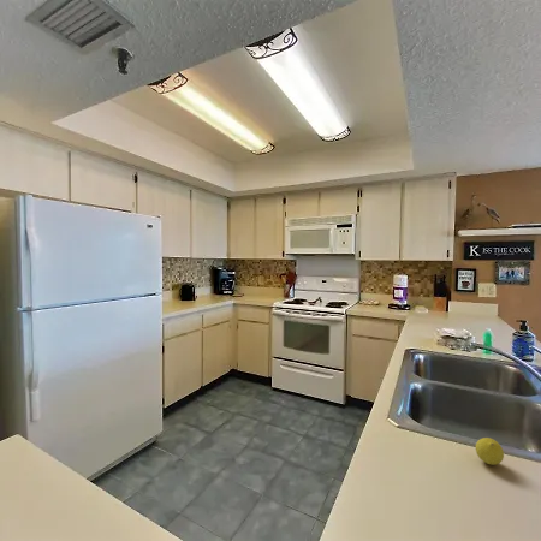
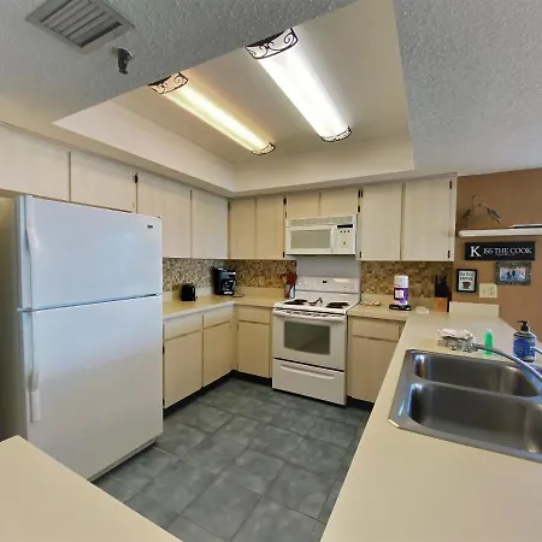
- fruit [475,436,505,465]
